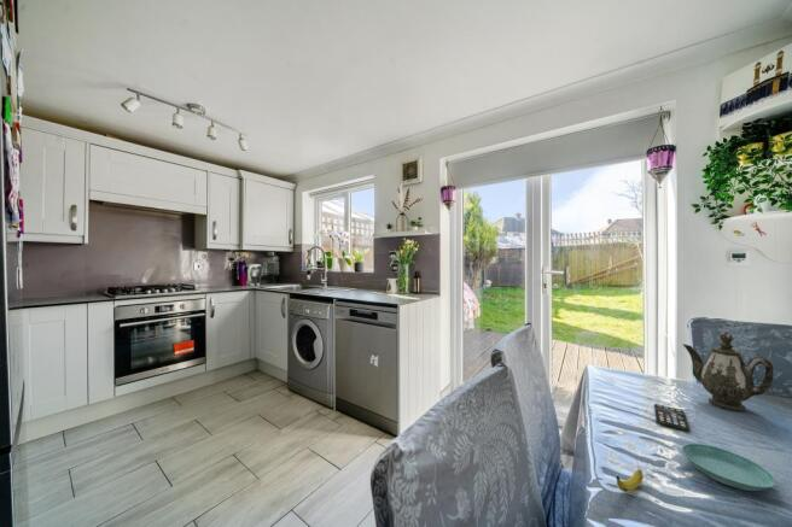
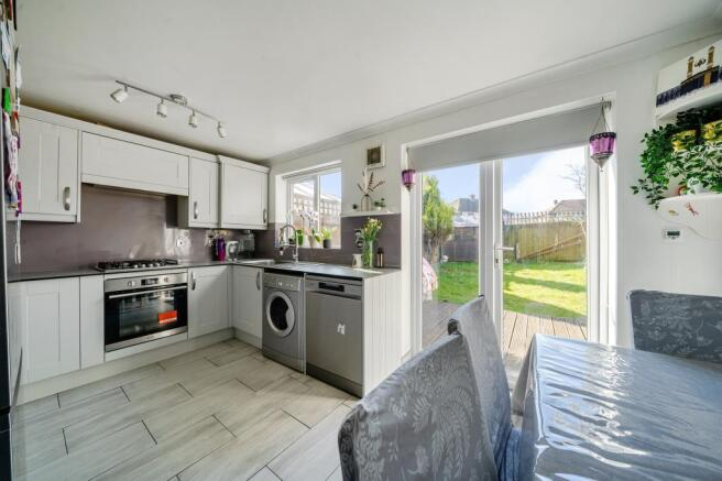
- banana [615,468,645,493]
- saucer [681,443,778,492]
- smartphone [653,403,691,432]
- teapot [682,332,775,412]
